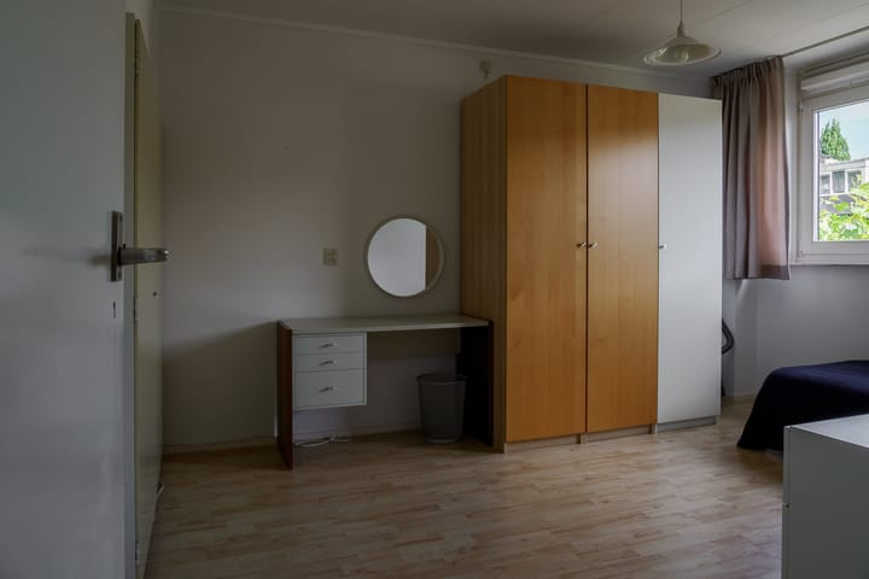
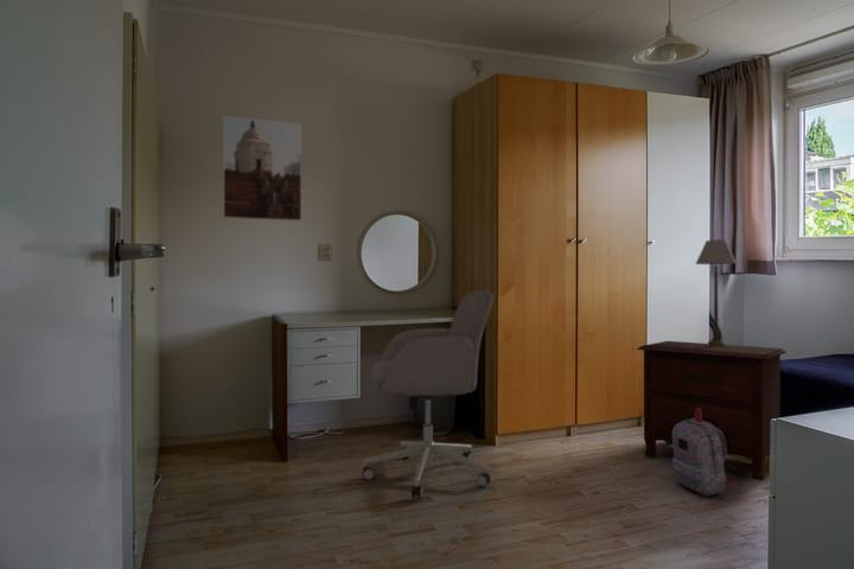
+ table lamp [694,238,738,347]
+ nightstand [636,340,786,481]
+ backpack [671,408,733,497]
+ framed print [222,115,302,223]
+ chair [362,288,495,499]
